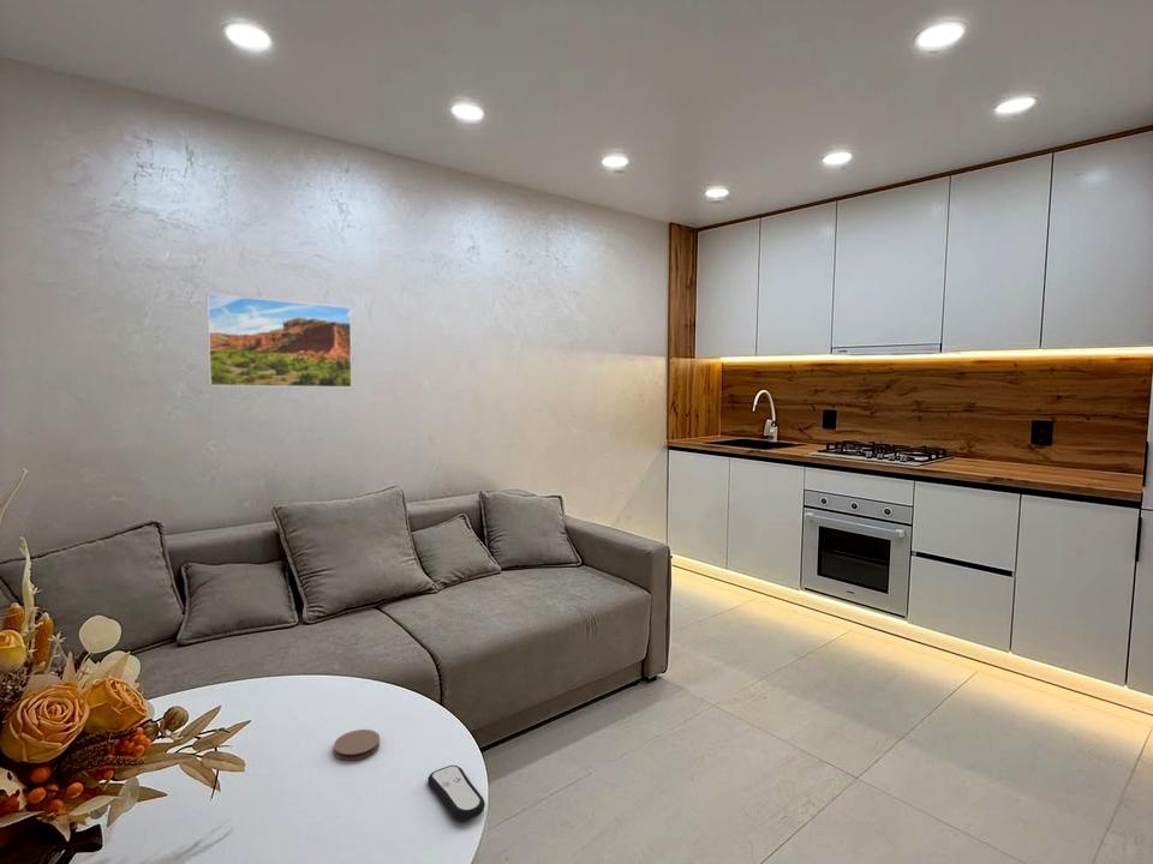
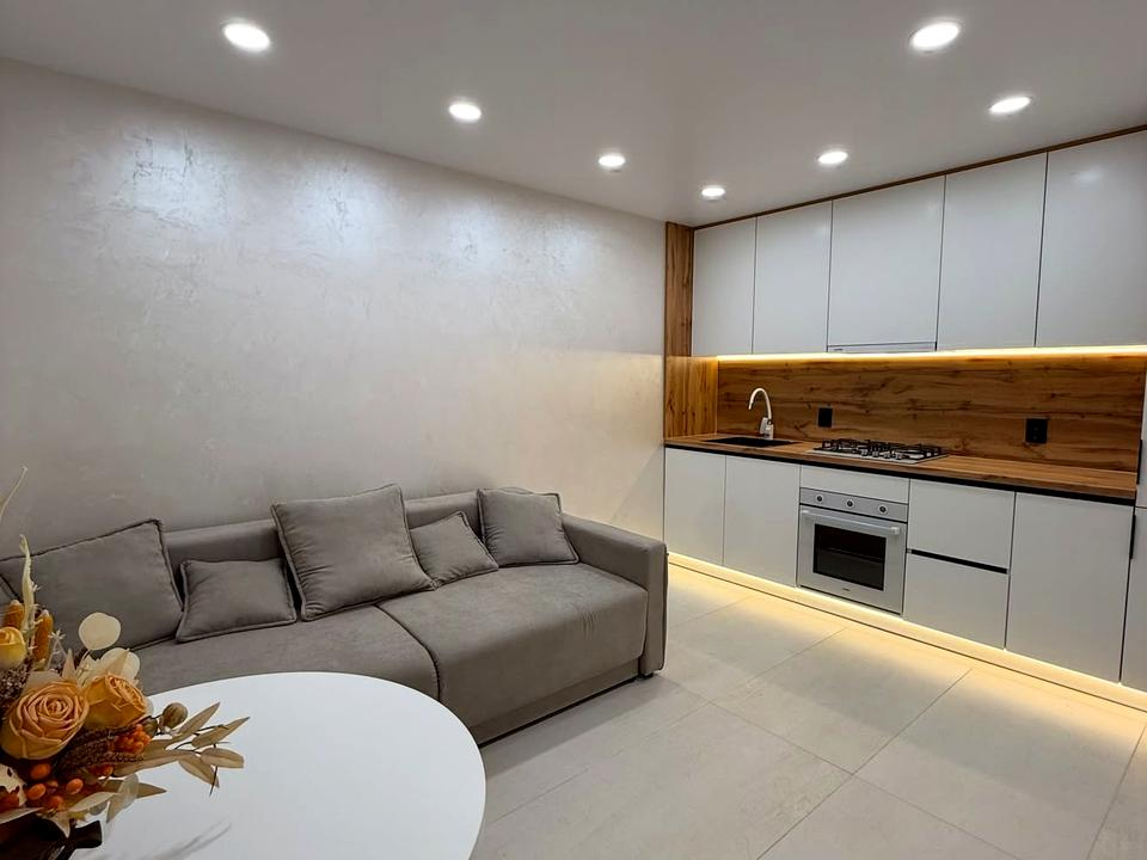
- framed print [205,293,353,389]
- remote control [426,764,486,822]
- coaster [333,728,381,761]
